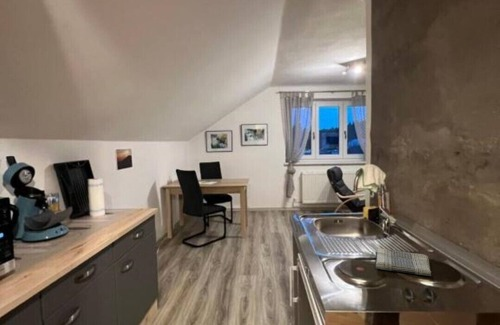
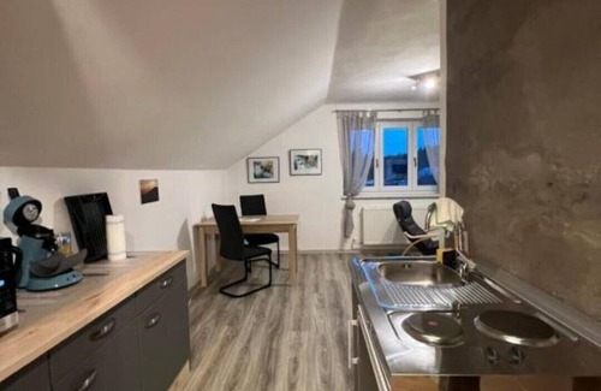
- dish towel [375,247,432,277]
